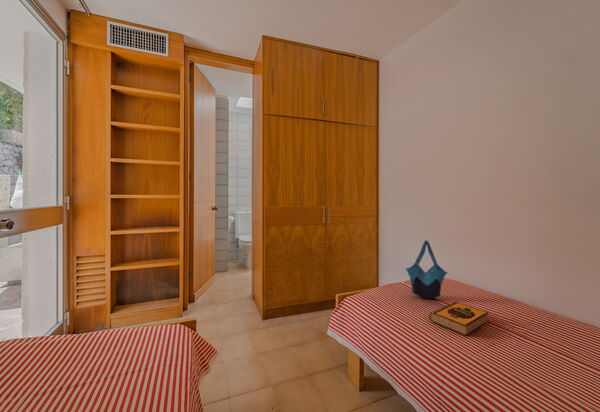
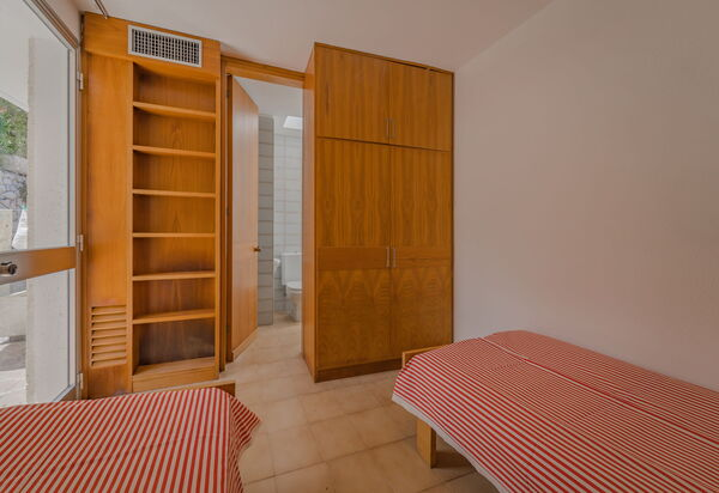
- tote bag [404,239,449,299]
- hardback book [428,301,489,337]
